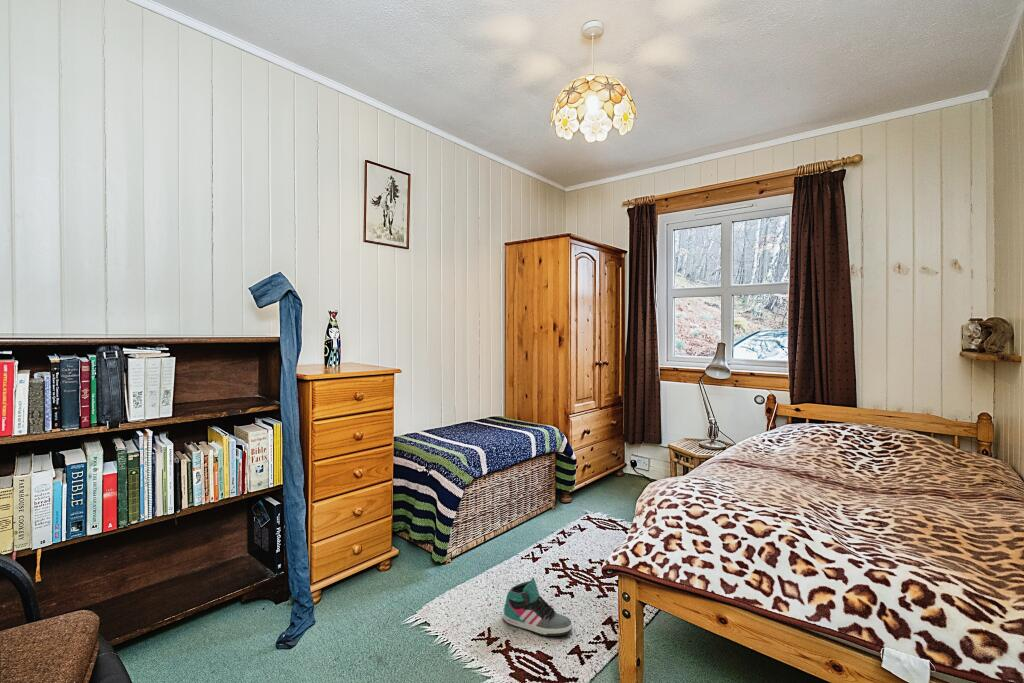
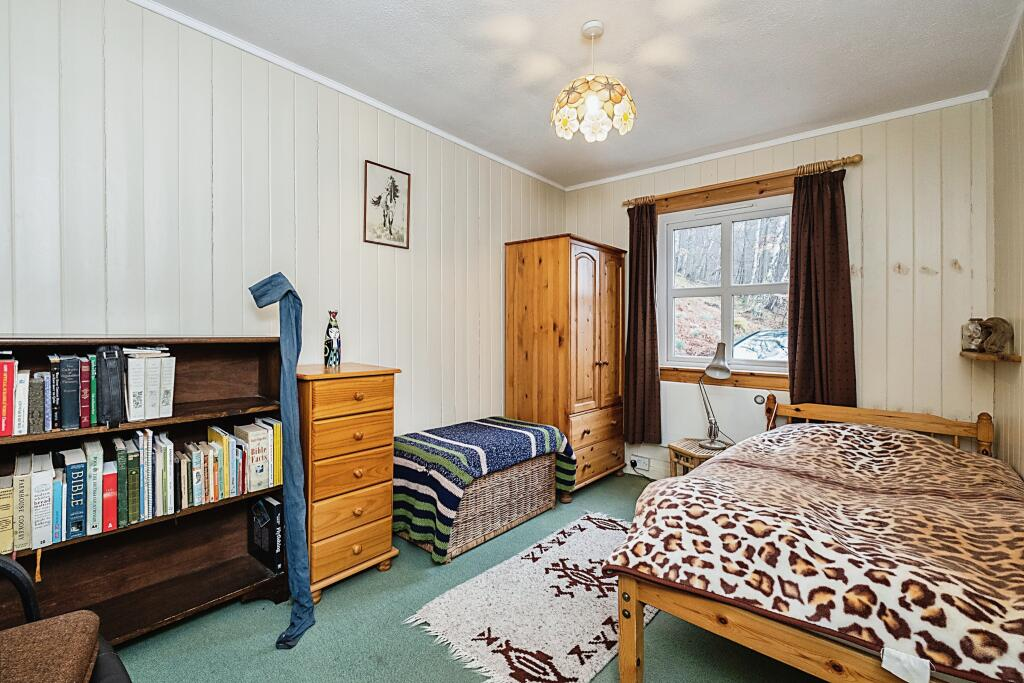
- sneaker [503,577,573,637]
